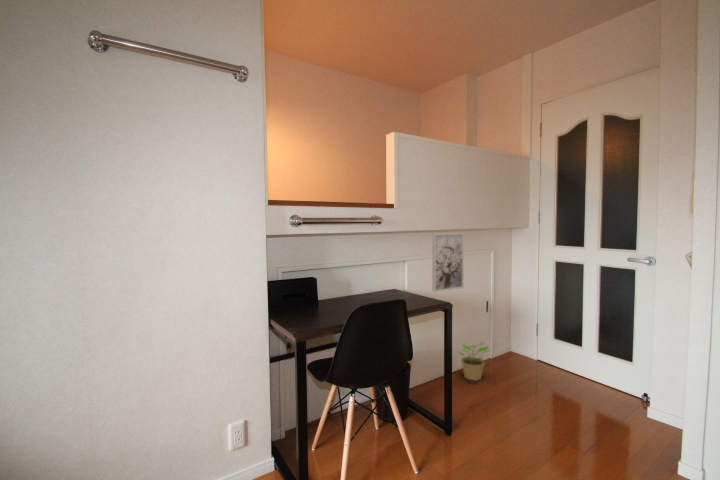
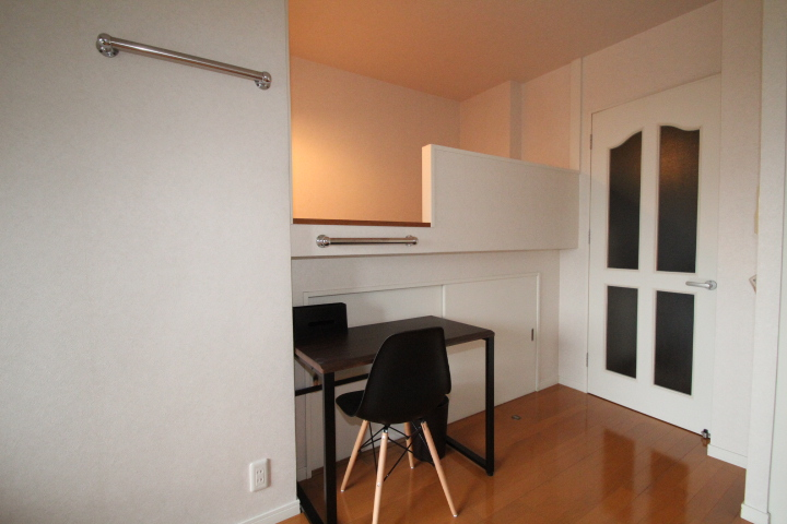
- wall art [431,232,465,293]
- potted plant [456,341,492,382]
